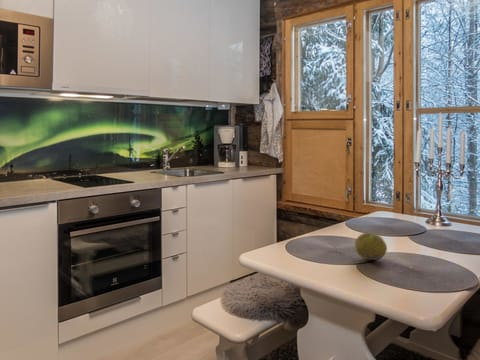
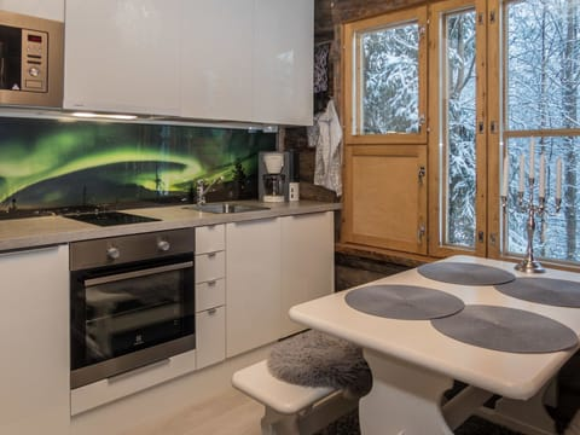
- fruit [354,232,388,261]
